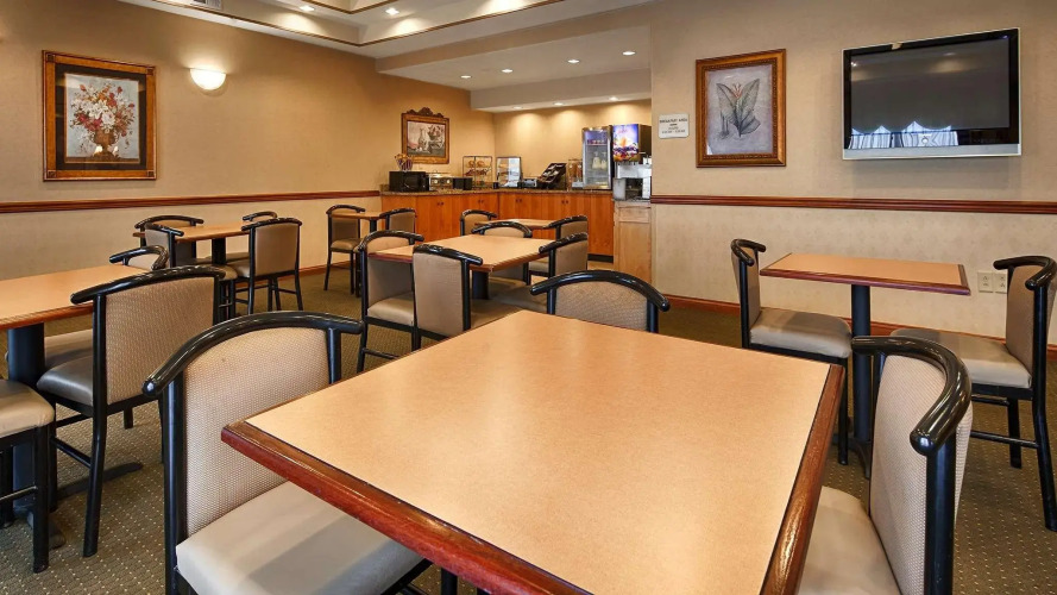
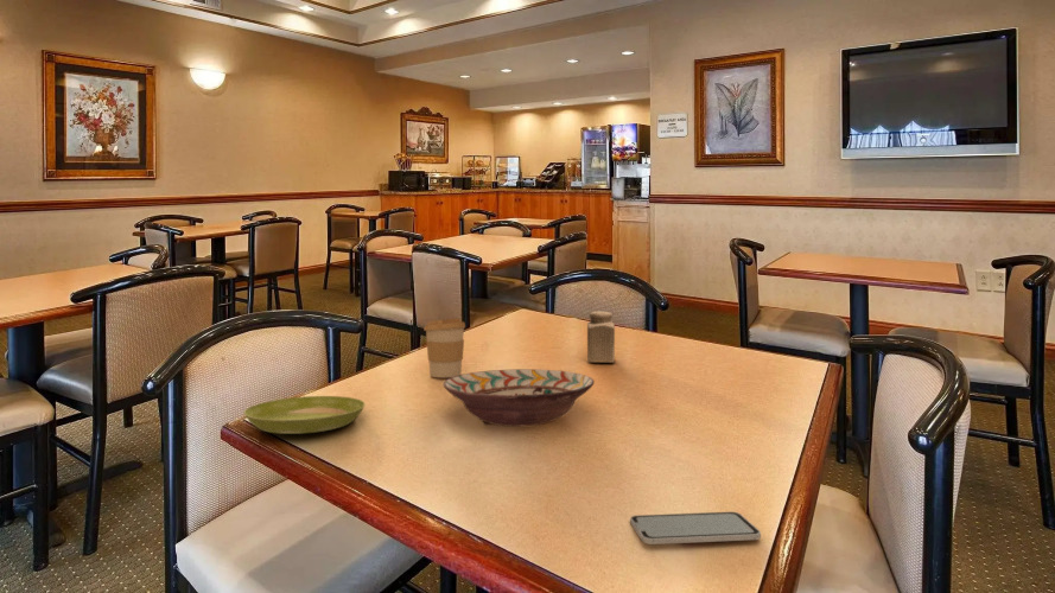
+ smartphone [629,510,762,546]
+ decorative bowl [441,368,596,428]
+ saucer [243,395,367,435]
+ salt shaker [586,311,616,363]
+ coffee cup [422,317,466,378]
